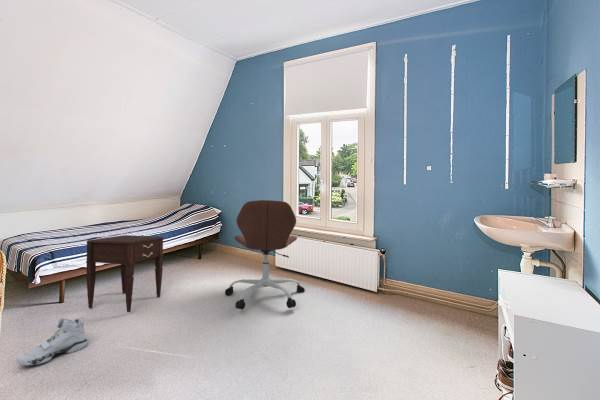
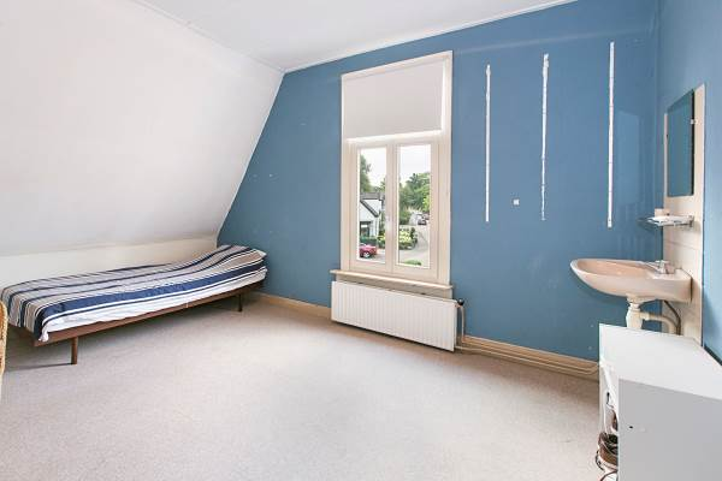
- sneaker [15,316,88,367]
- nightstand [85,234,164,313]
- office chair [224,199,306,311]
